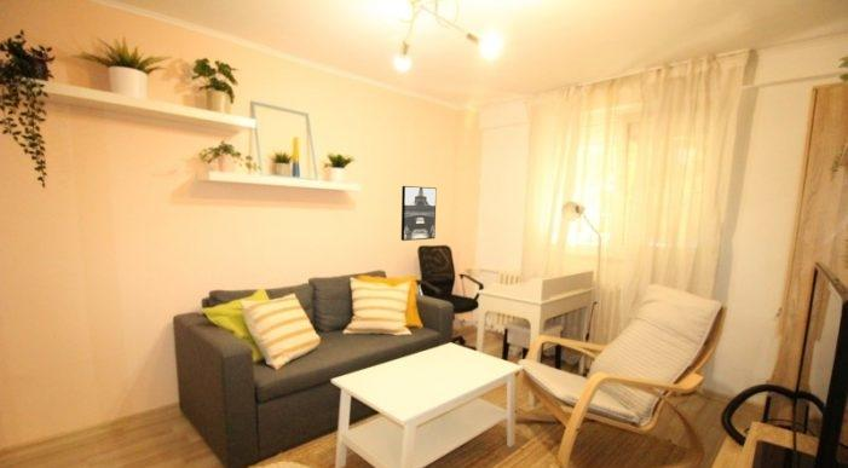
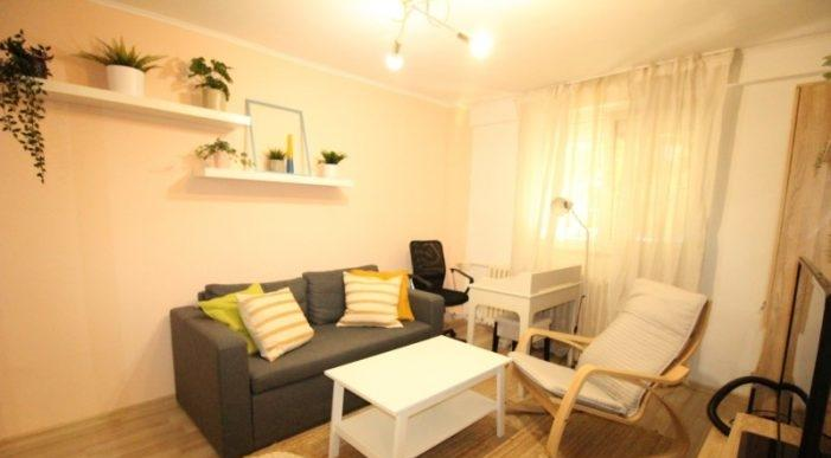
- wall art [400,185,438,242]
